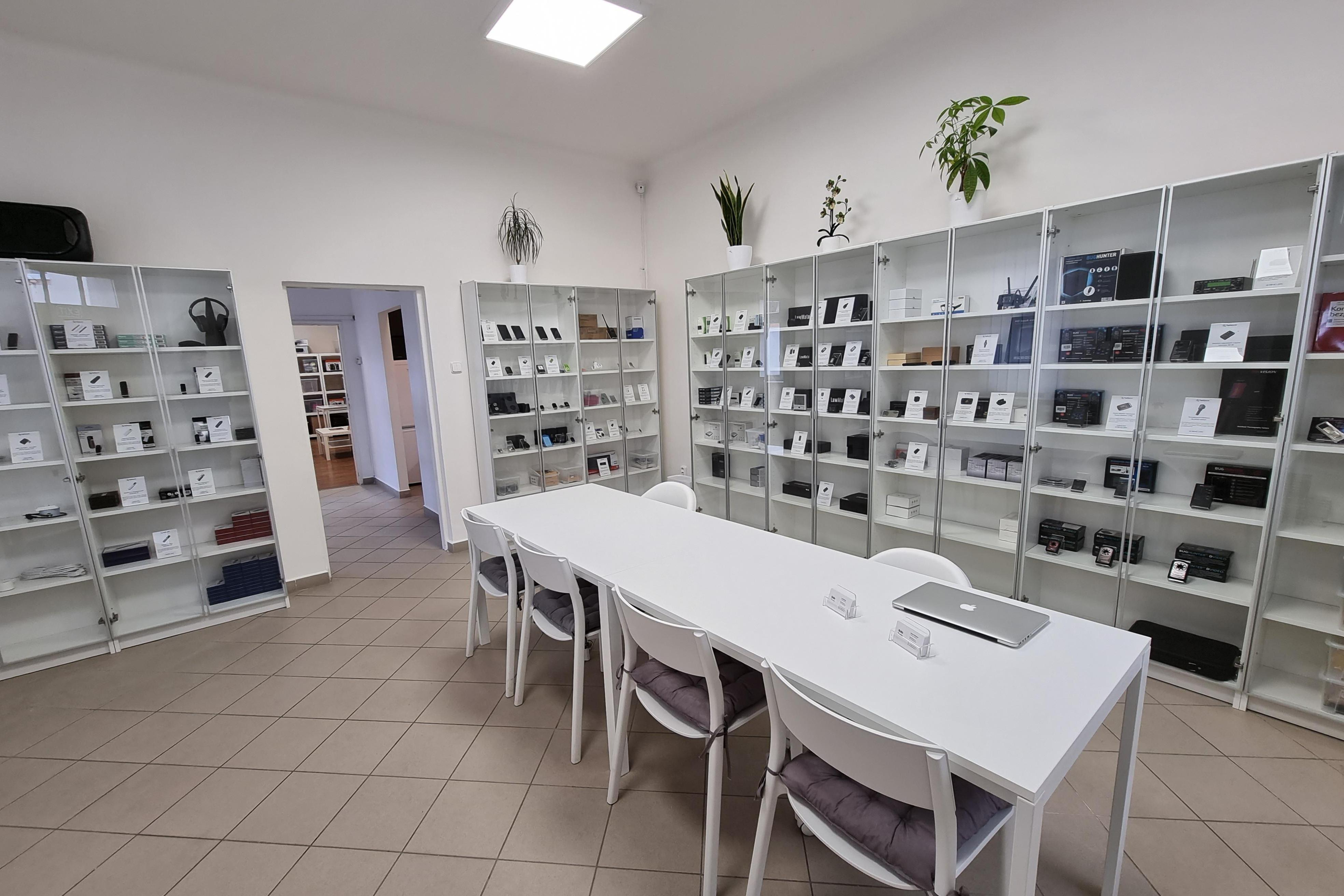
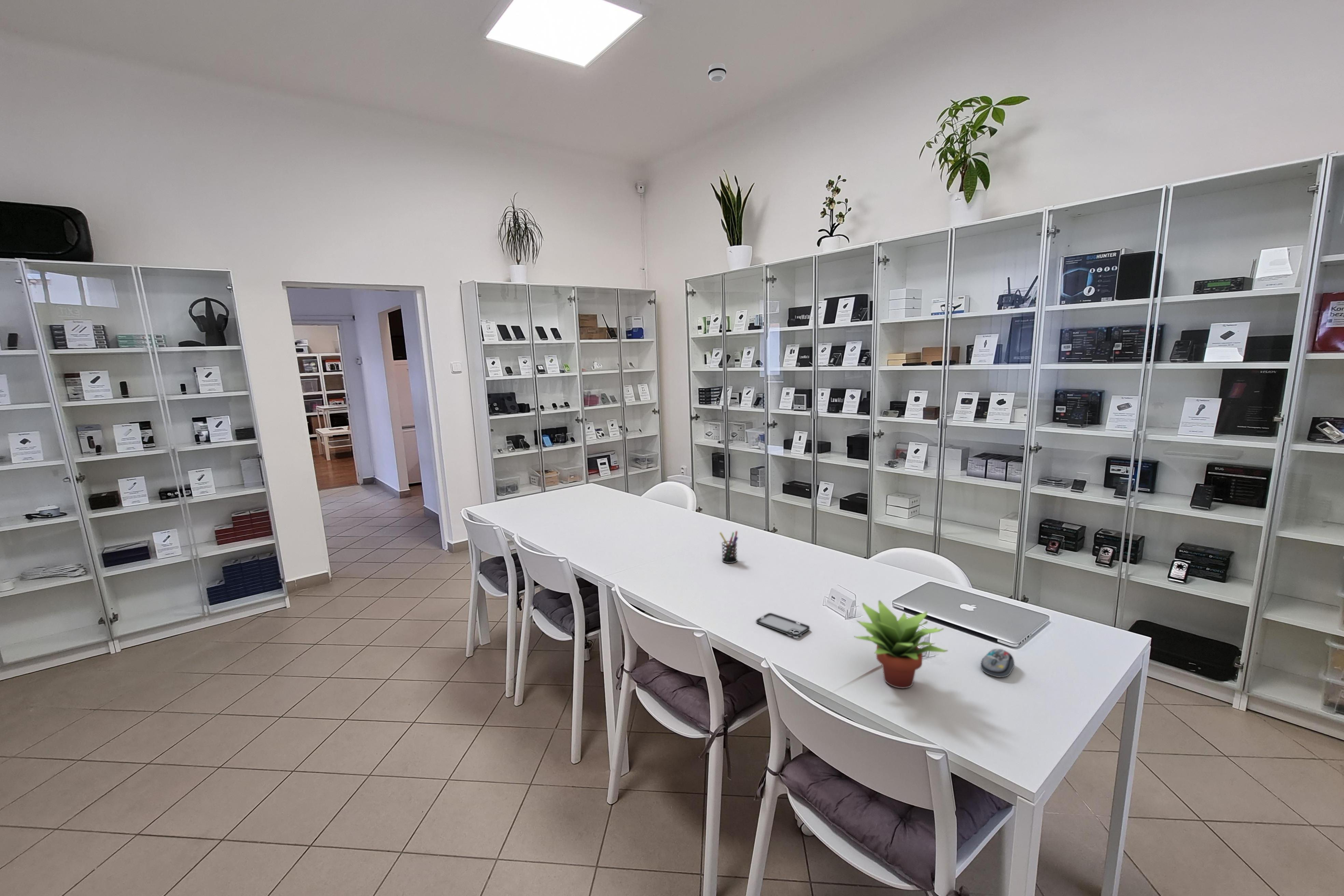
+ computer mouse [980,648,1015,677]
+ smoke detector [708,62,727,83]
+ smartphone [756,613,810,638]
+ succulent plant [854,600,948,689]
+ pen holder [719,531,739,563]
